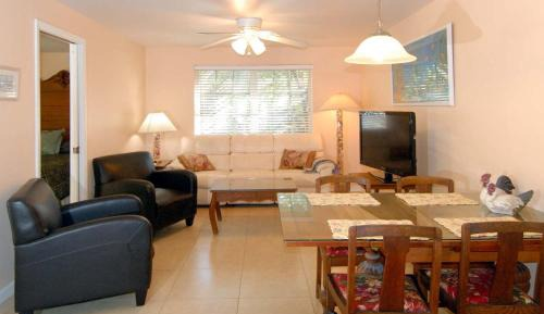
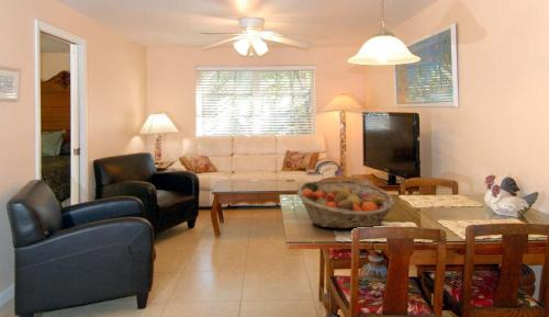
+ fruit basket [296,179,396,229]
